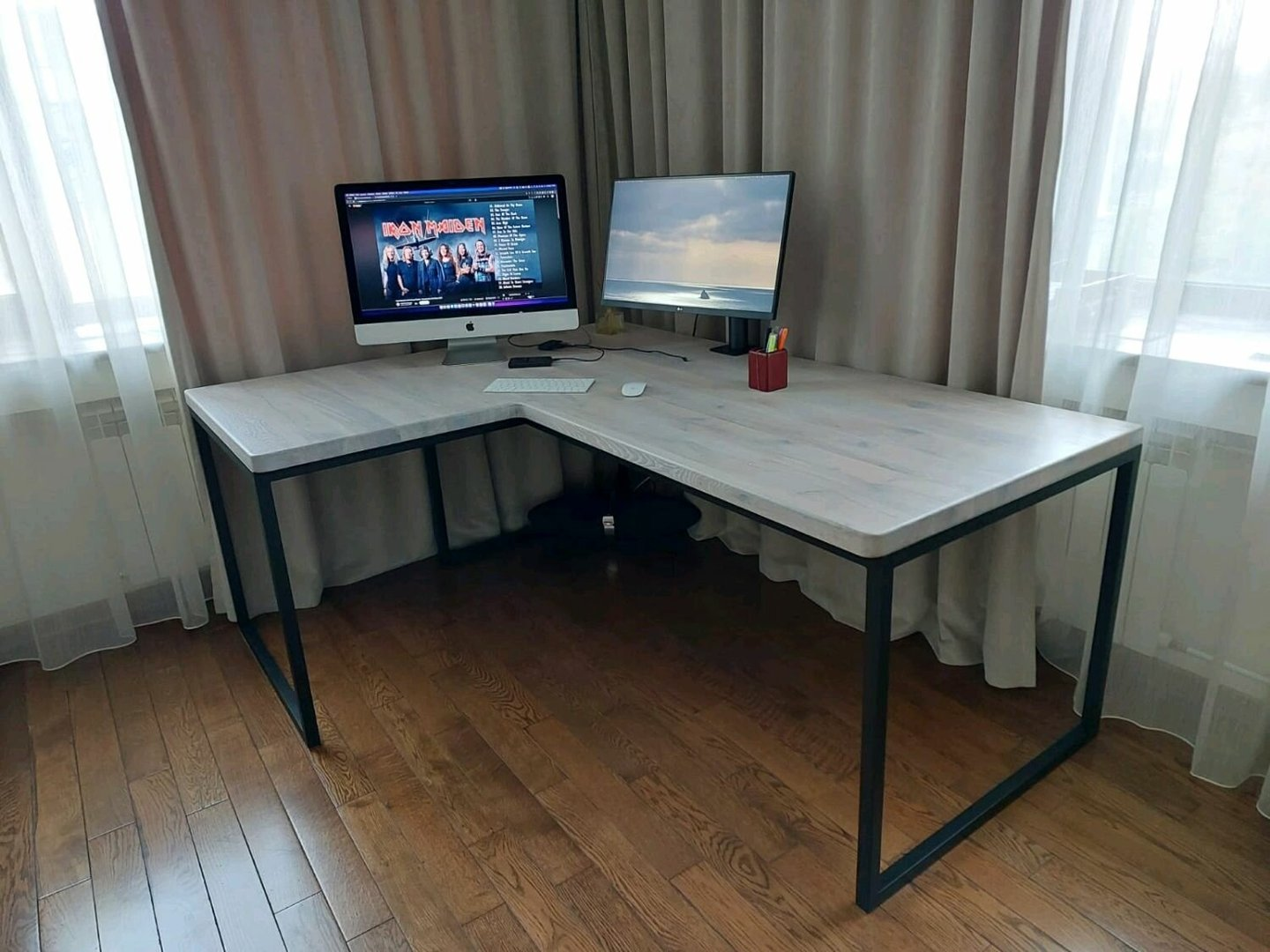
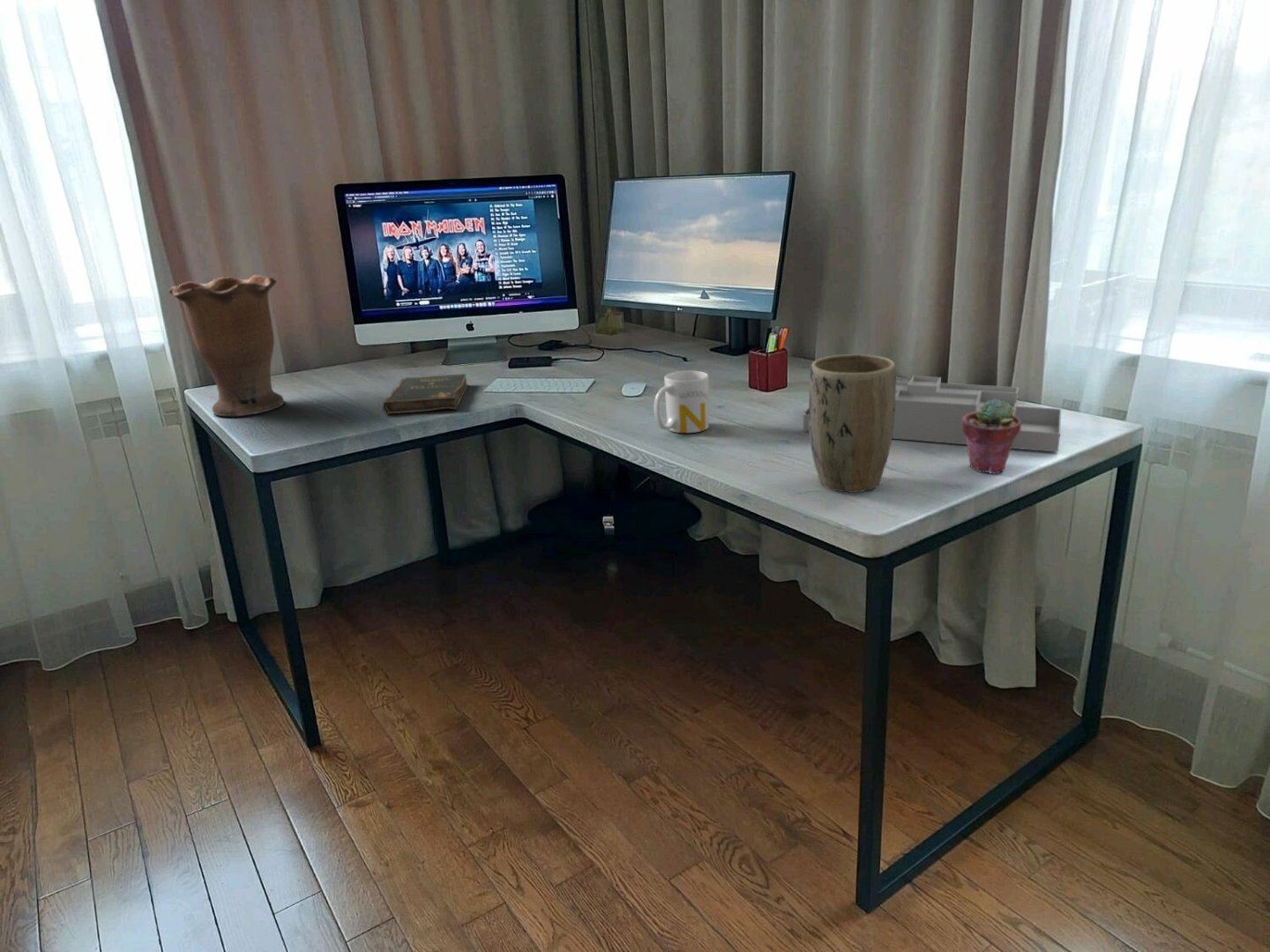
+ desk organizer [802,376,1062,453]
+ mug [653,370,710,434]
+ vase [168,274,285,417]
+ potted succulent [962,398,1021,474]
+ plant pot [808,353,897,493]
+ bible [382,373,469,414]
